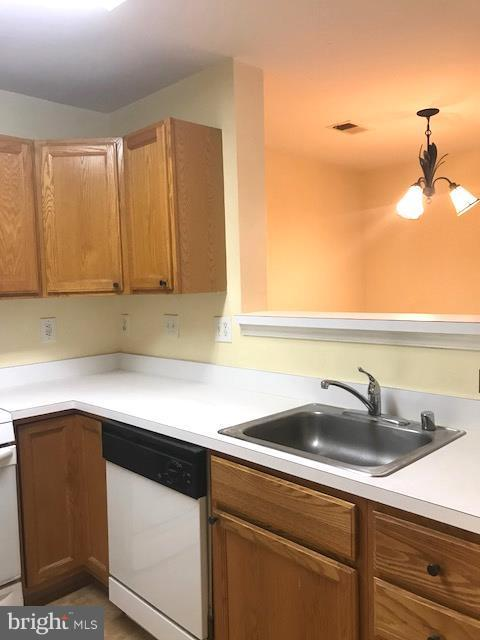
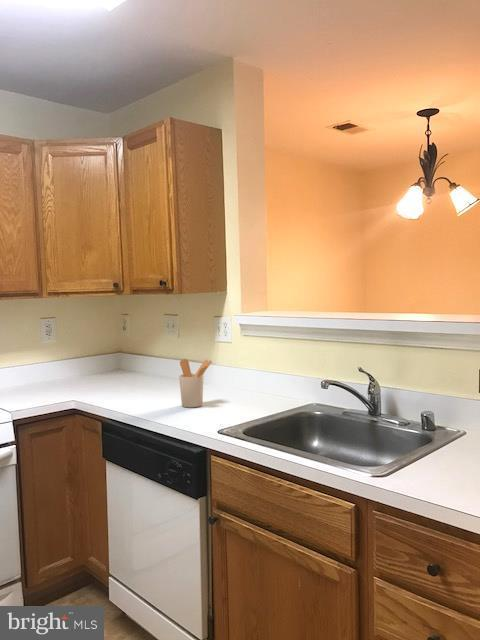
+ utensil holder [178,358,213,408]
